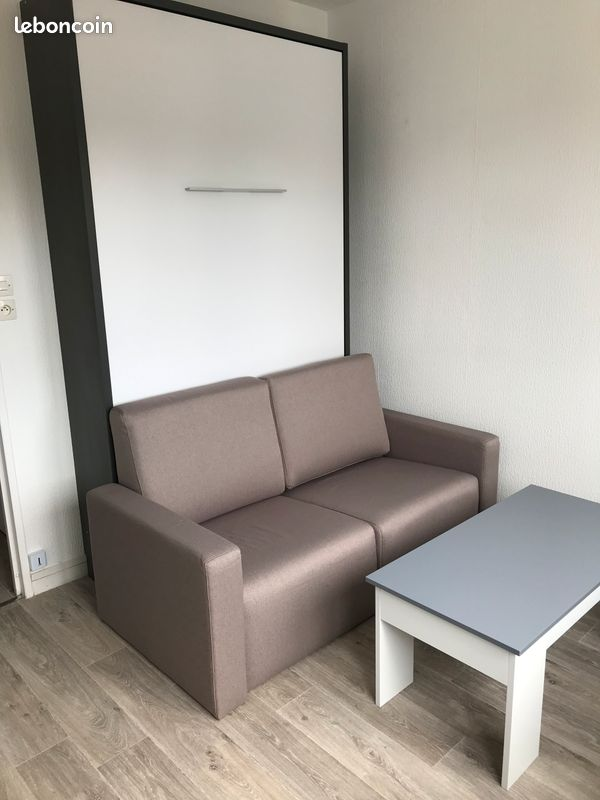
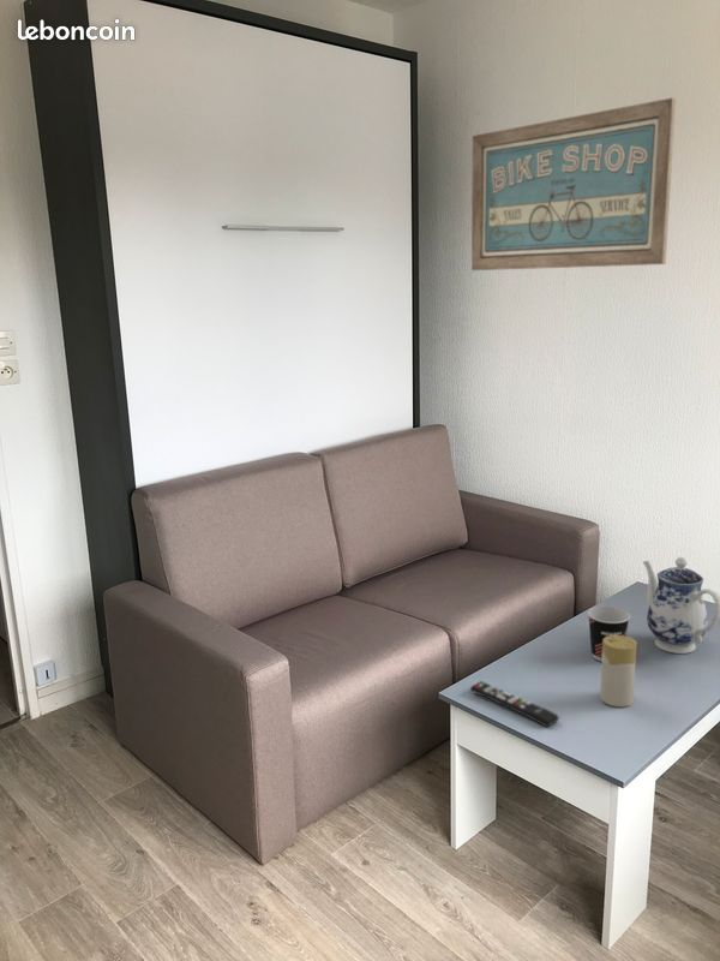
+ cup [587,605,631,662]
+ wall art [470,97,677,271]
+ candle [599,635,637,708]
+ remote control [469,680,560,728]
+ teapot [642,556,720,655]
